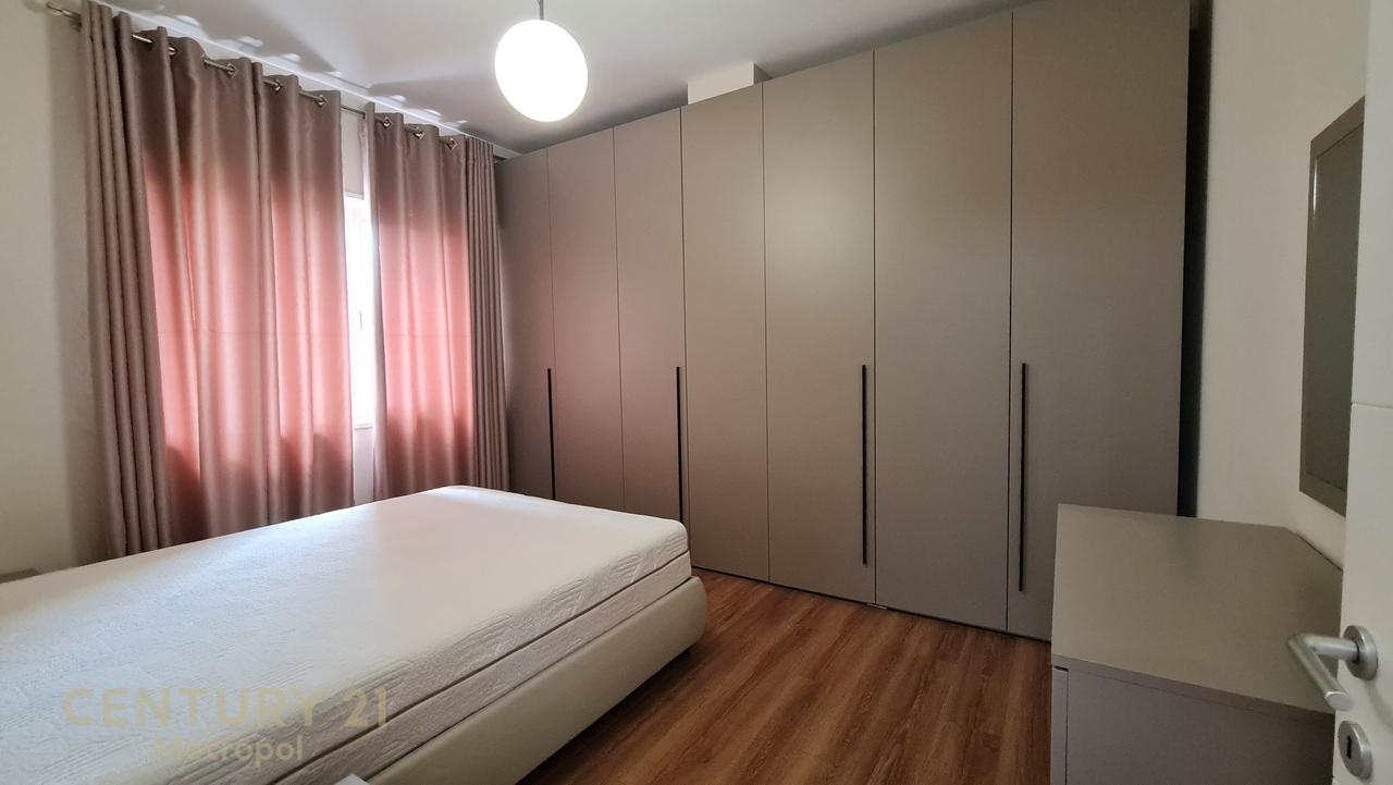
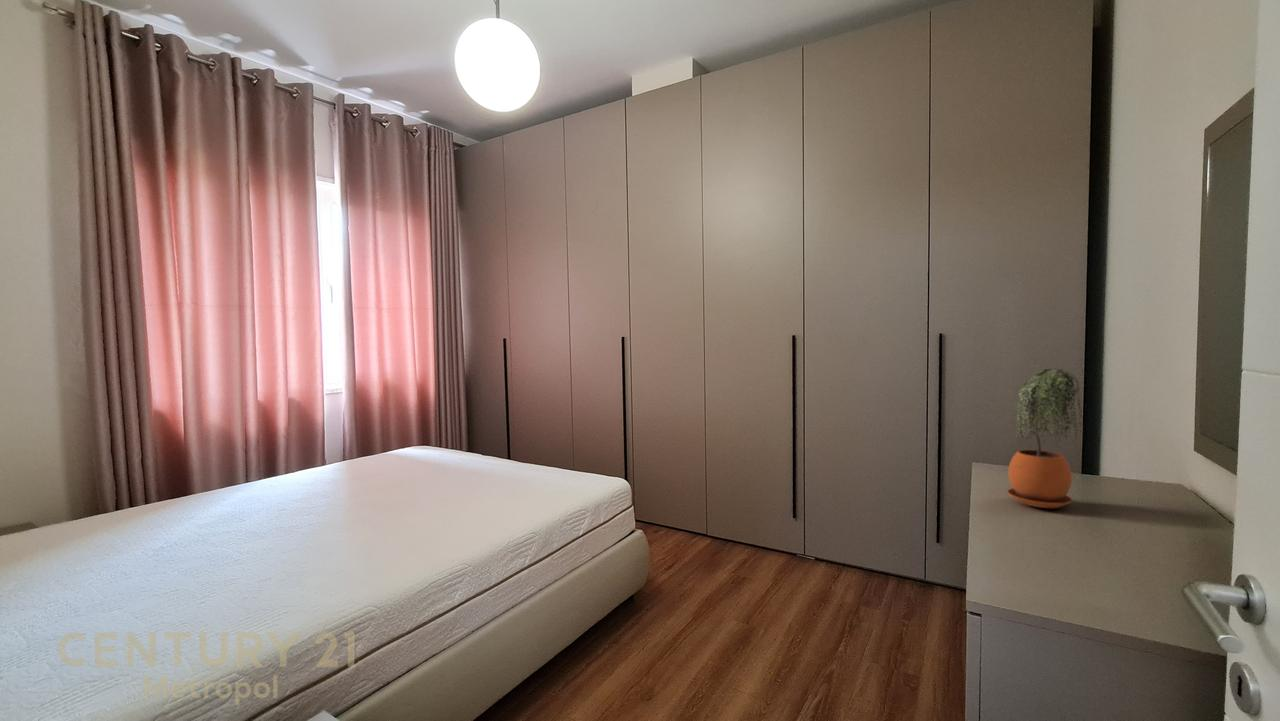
+ potted plant [1006,368,1084,509]
